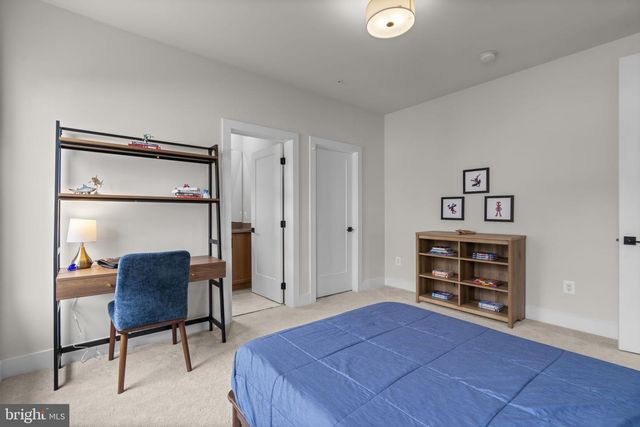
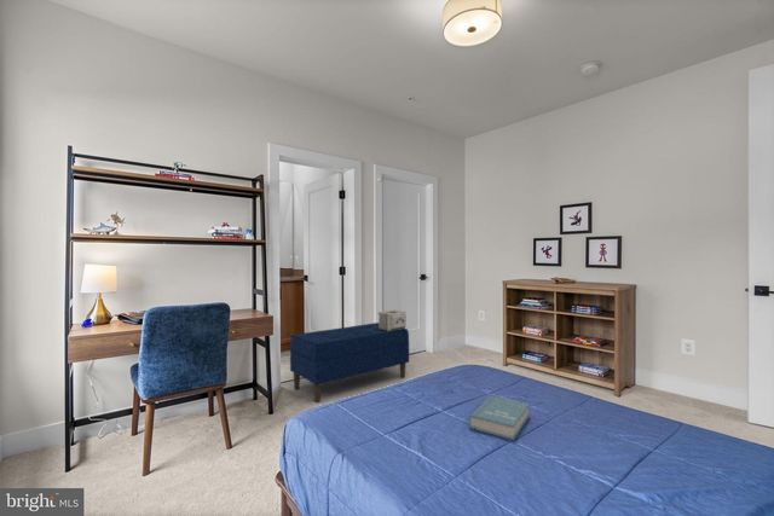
+ decorative box [377,309,408,331]
+ book [468,395,531,441]
+ bench [289,321,410,404]
